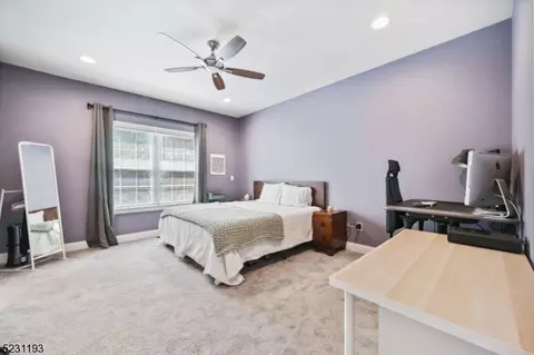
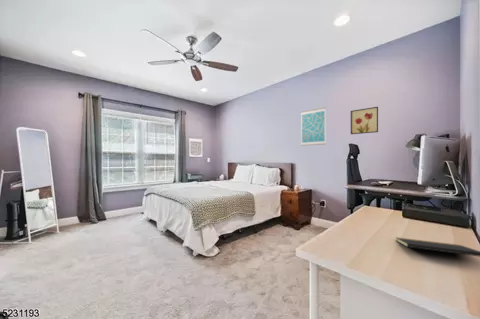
+ notepad [394,236,480,257]
+ wall art [300,106,327,147]
+ wall art [350,106,379,135]
